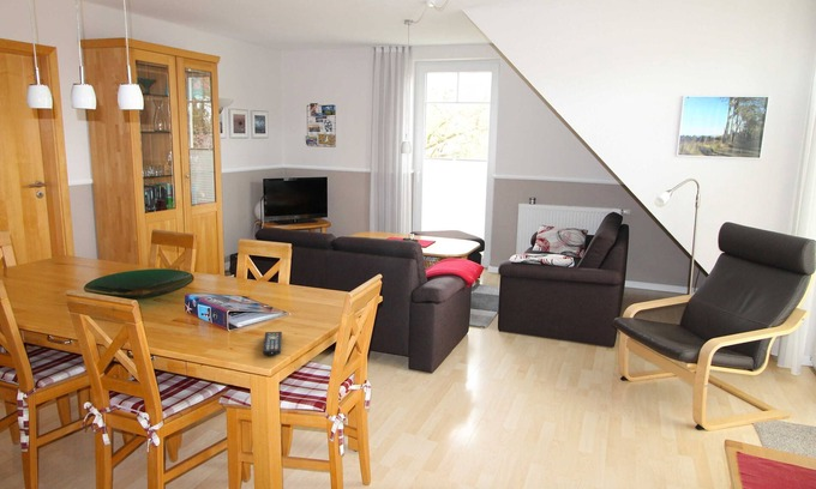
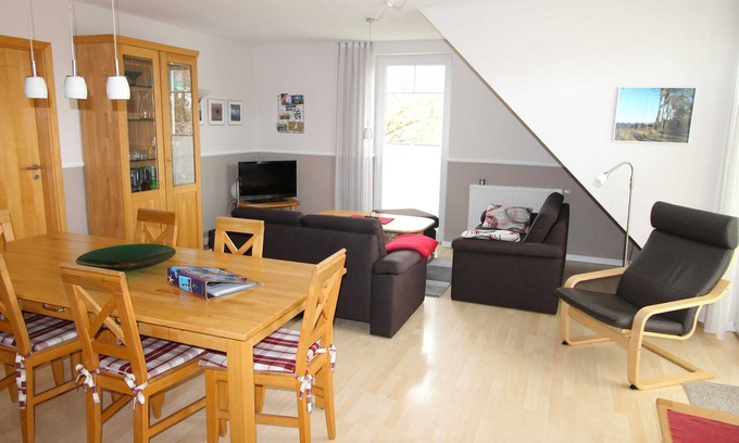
- remote control [262,331,283,356]
